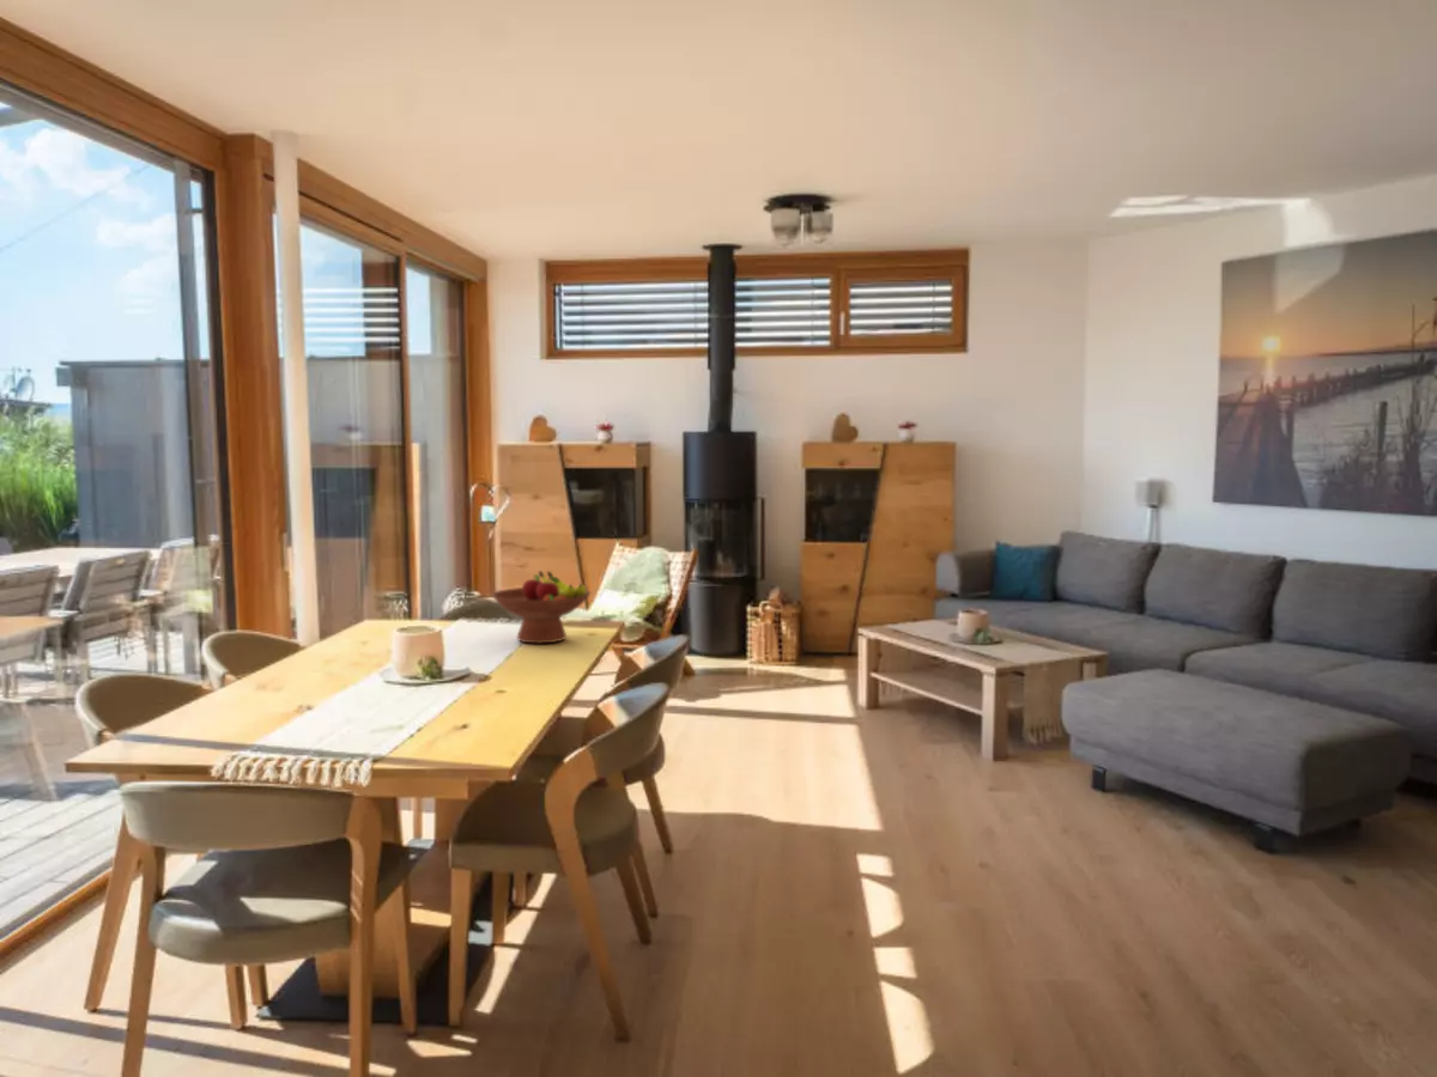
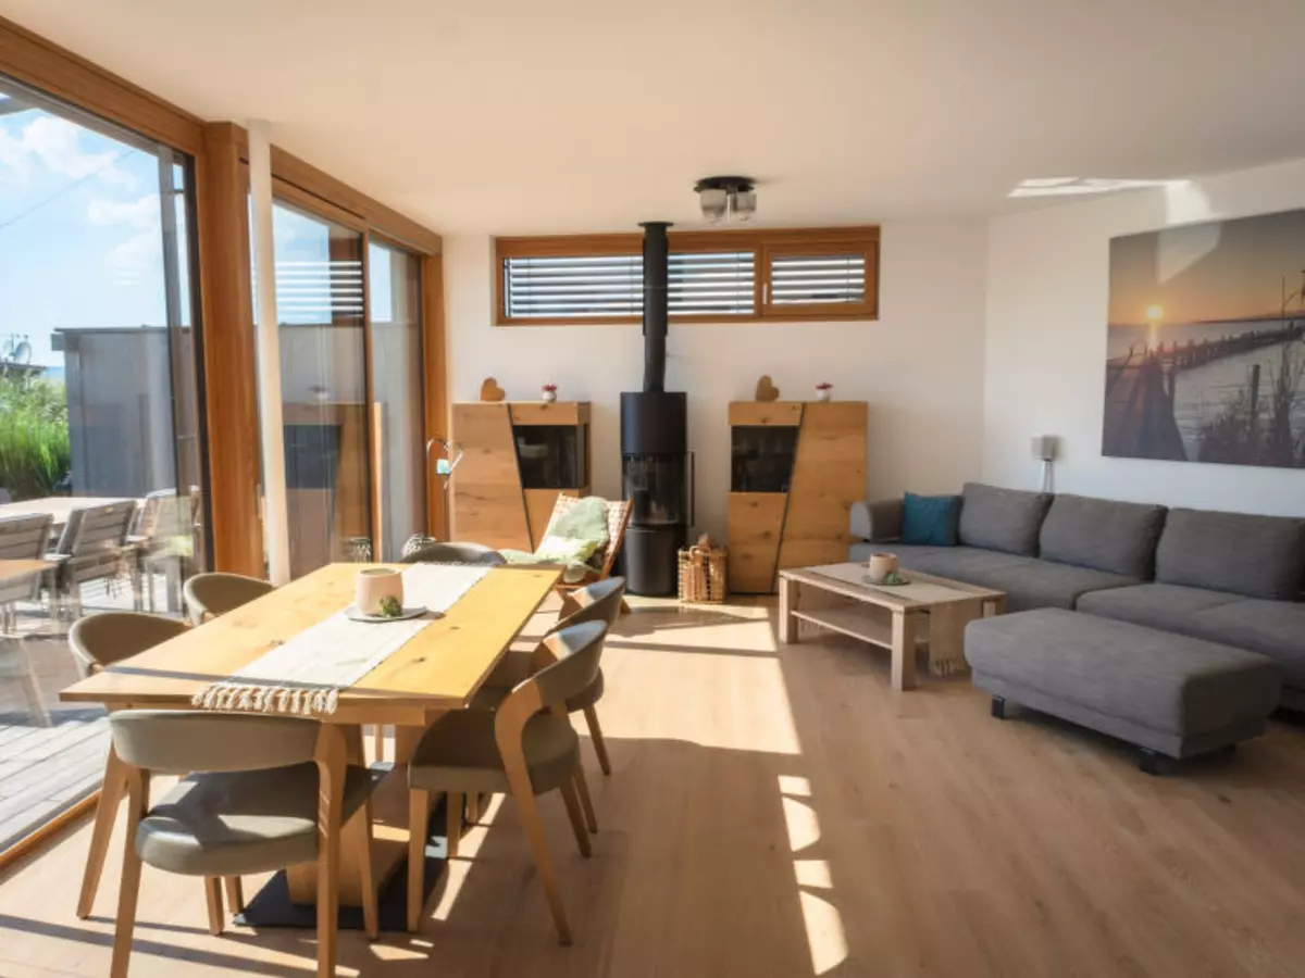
- fruit bowl [490,570,592,645]
